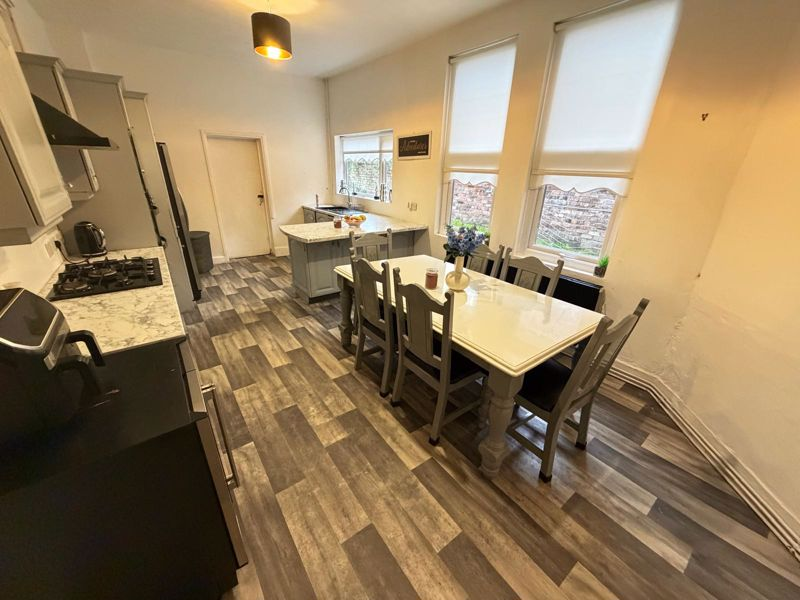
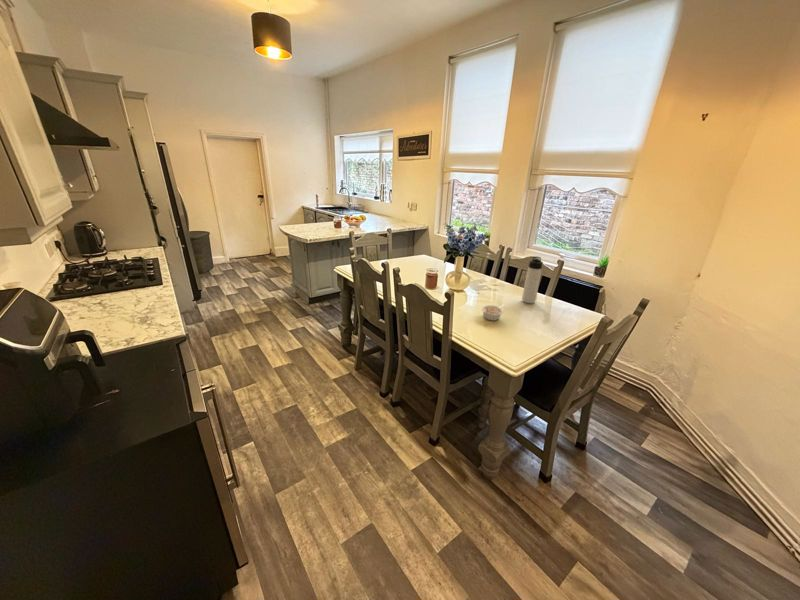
+ legume [480,304,505,322]
+ thermos bottle [521,255,543,304]
